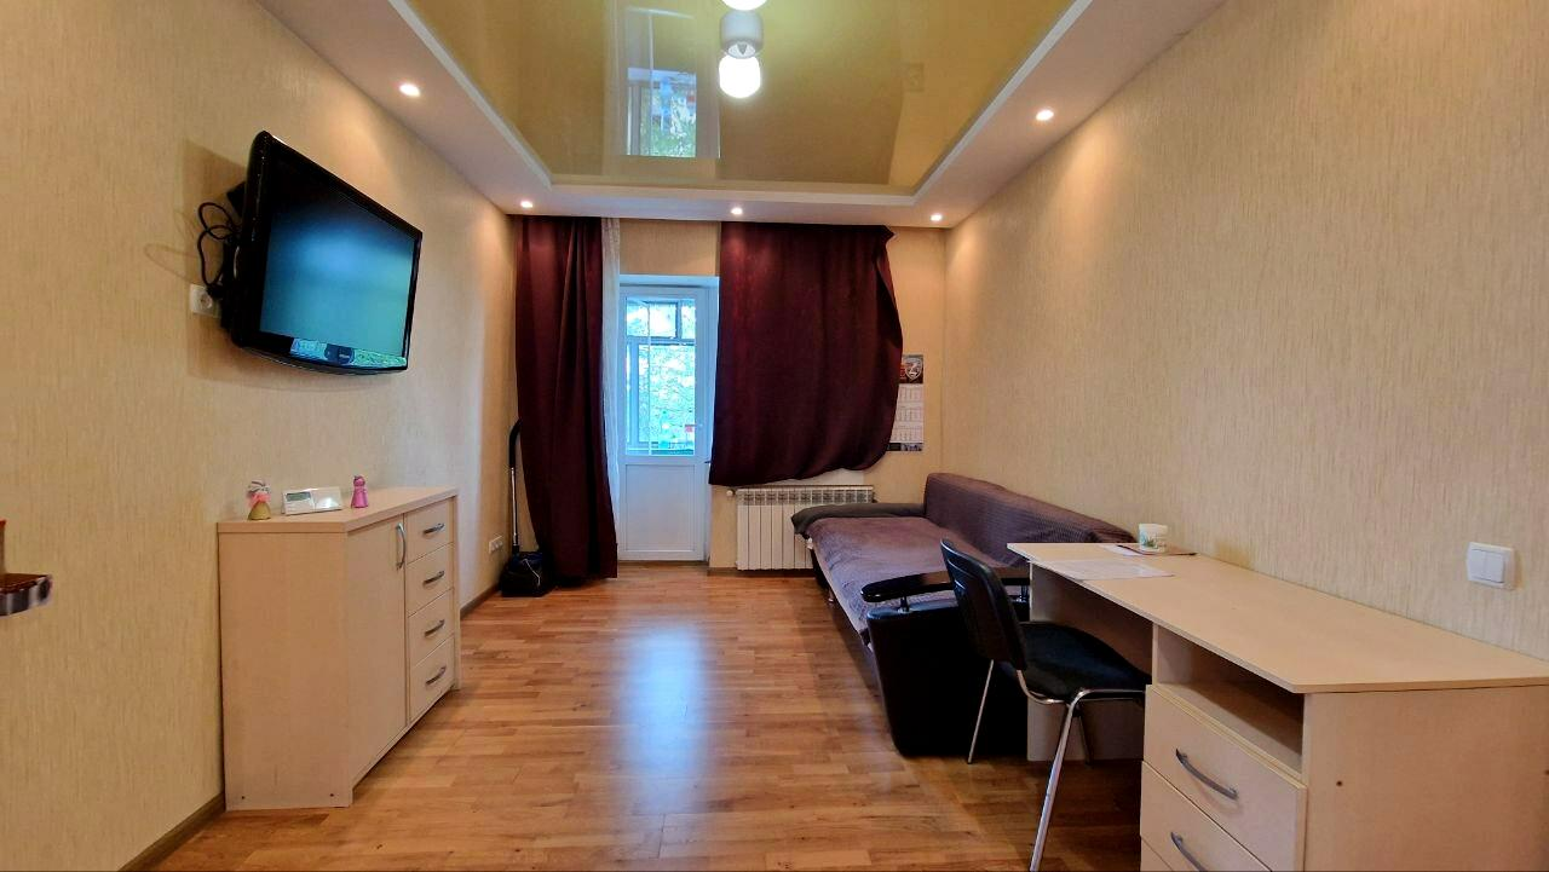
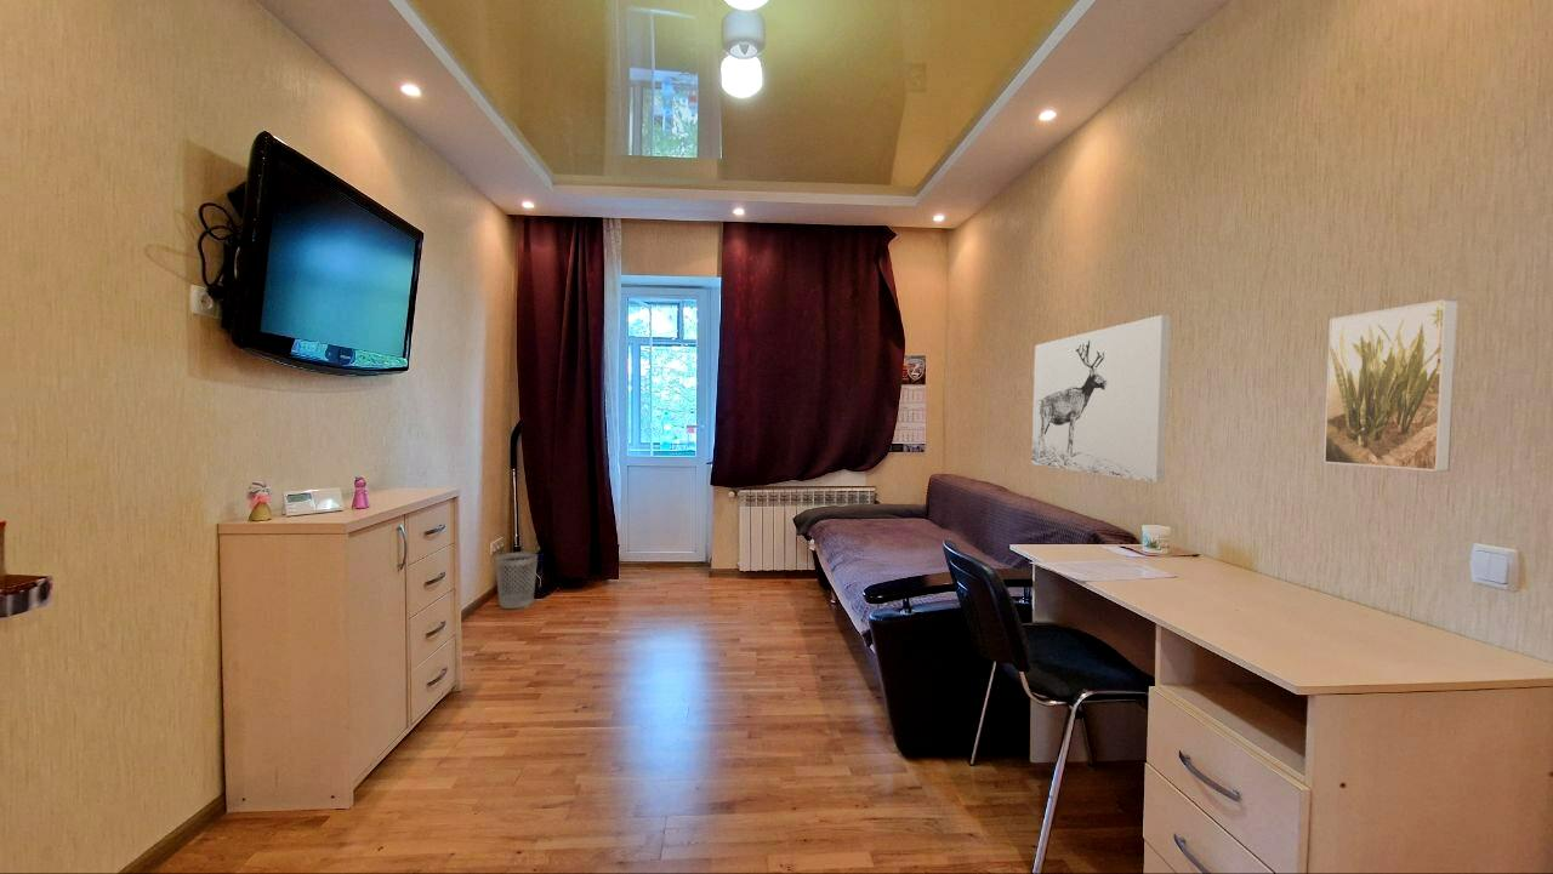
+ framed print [1322,298,1460,473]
+ wall art [1030,314,1171,484]
+ wastebasket [494,552,539,610]
